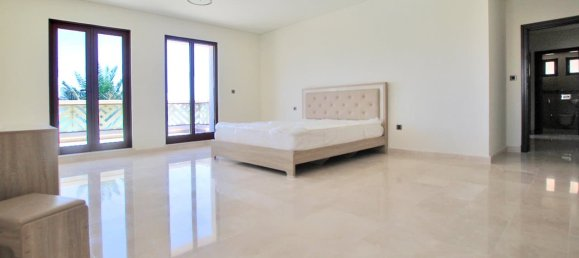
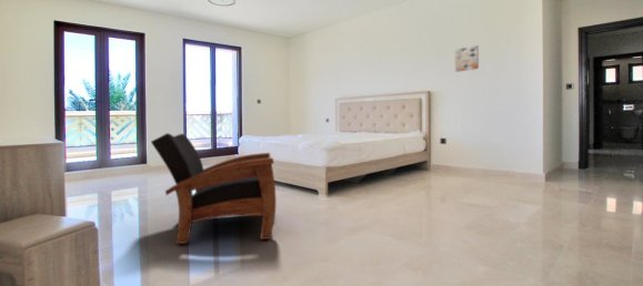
+ armchair [150,132,277,245]
+ wall art [454,44,480,73]
